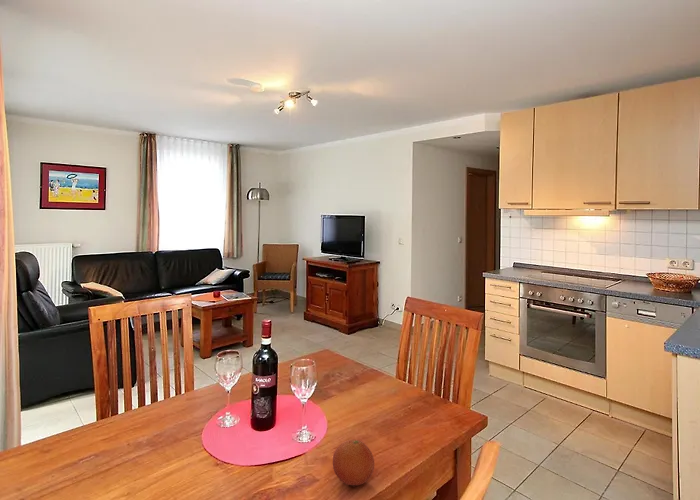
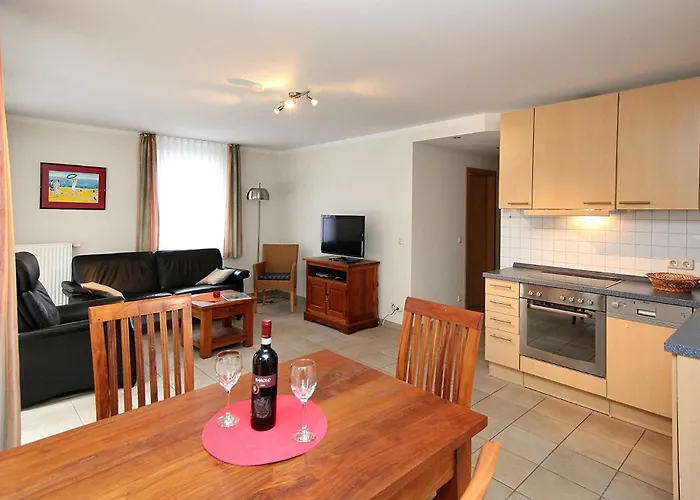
- fruit [332,438,375,486]
